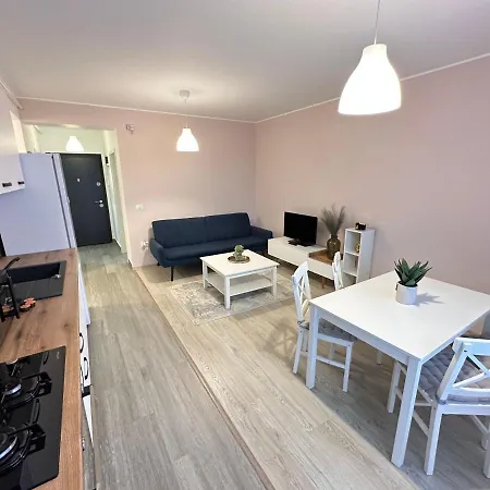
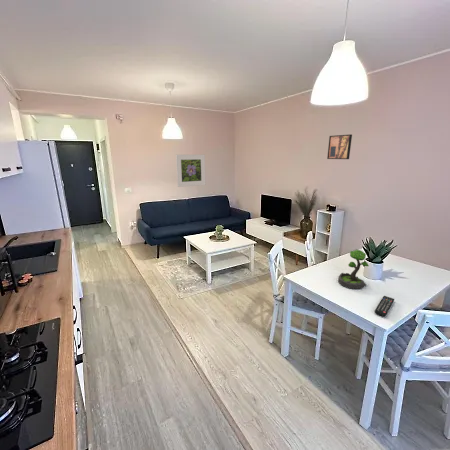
+ remote control [374,295,396,318]
+ wall art [326,133,353,160]
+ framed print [175,154,207,188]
+ plant [337,249,370,290]
